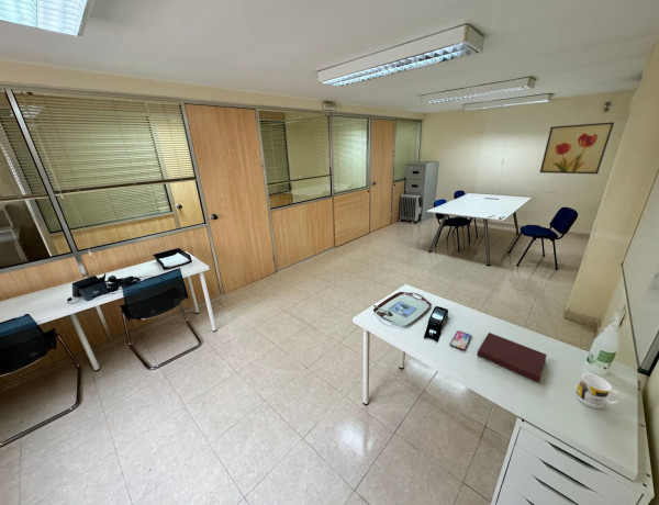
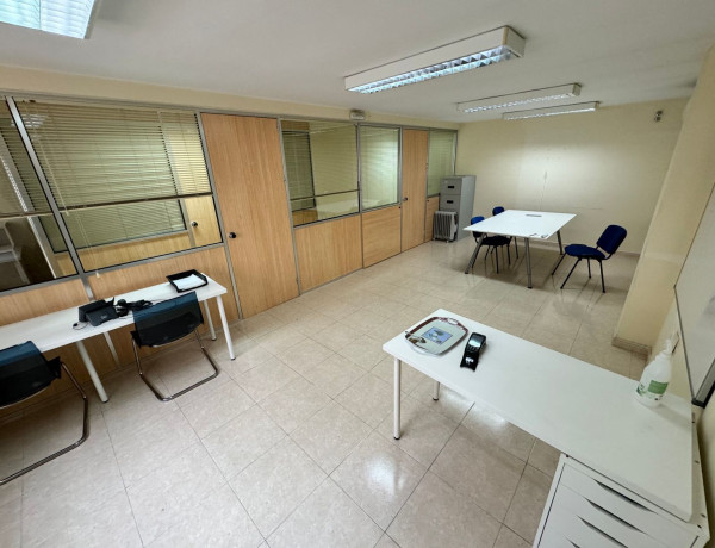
- mug [574,372,623,409]
- notebook [476,332,548,383]
- smartphone [449,329,472,351]
- wall art [539,121,615,176]
